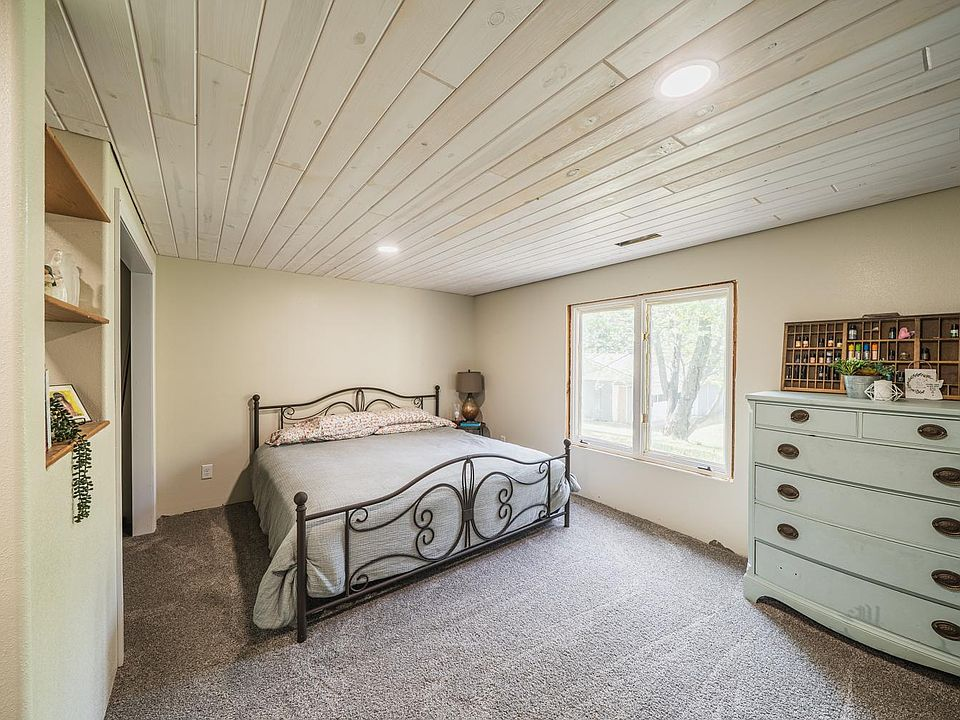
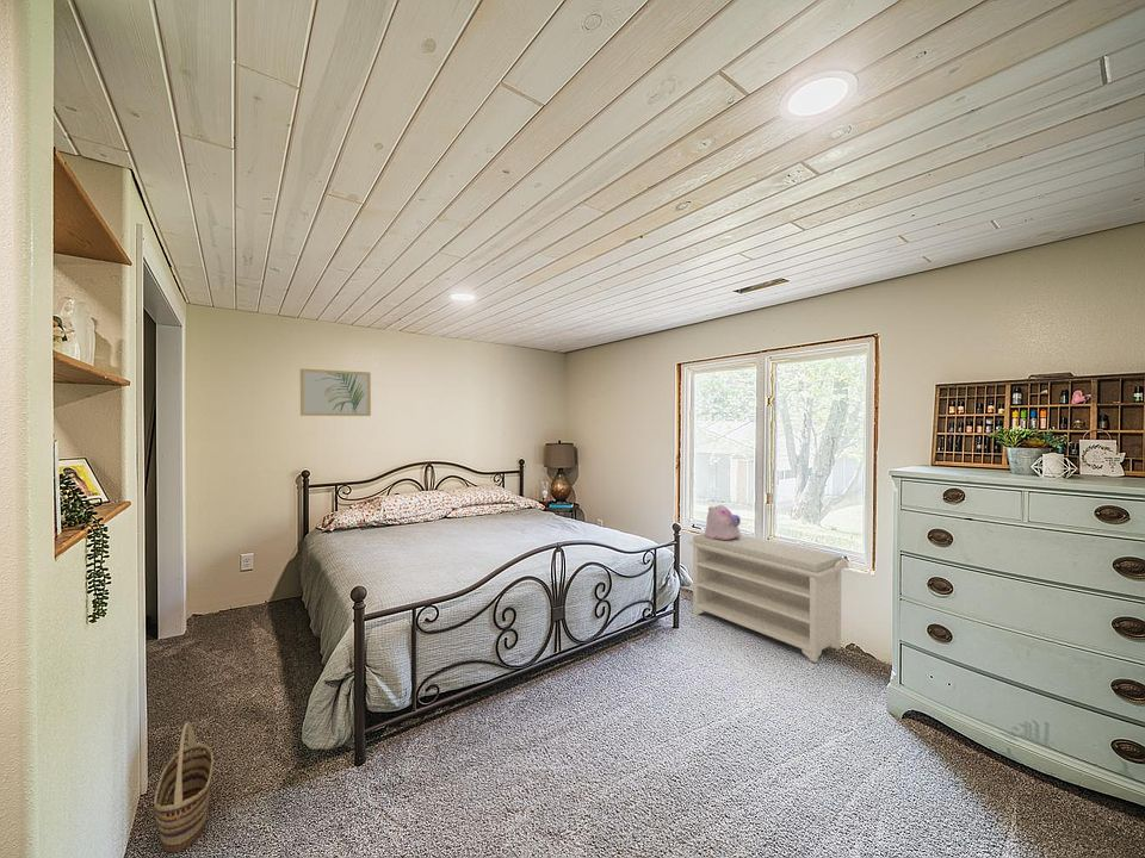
+ wall art [299,368,372,417]
+ plush toy [704,504,742,540]
+ basket [153,721,215,853]
+ bench [687,533,849,664]
